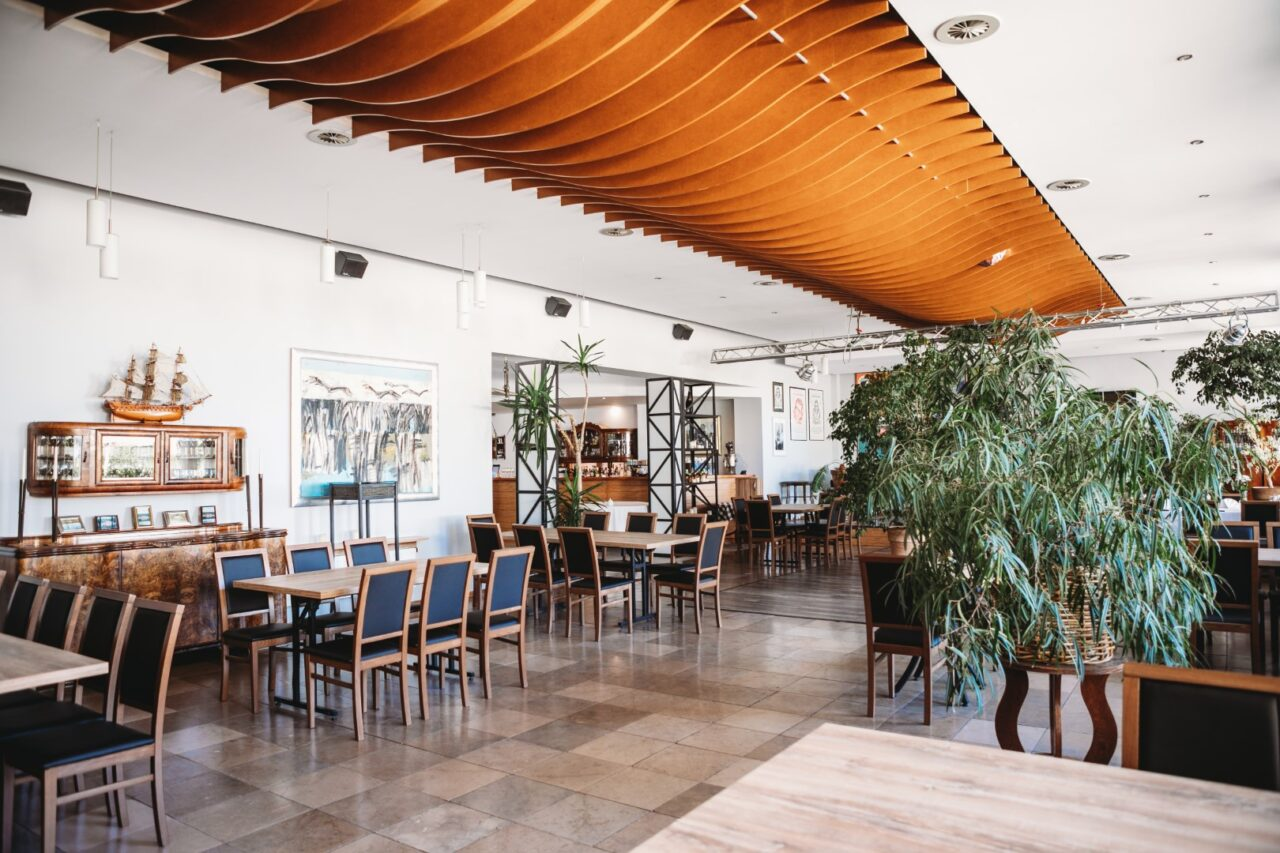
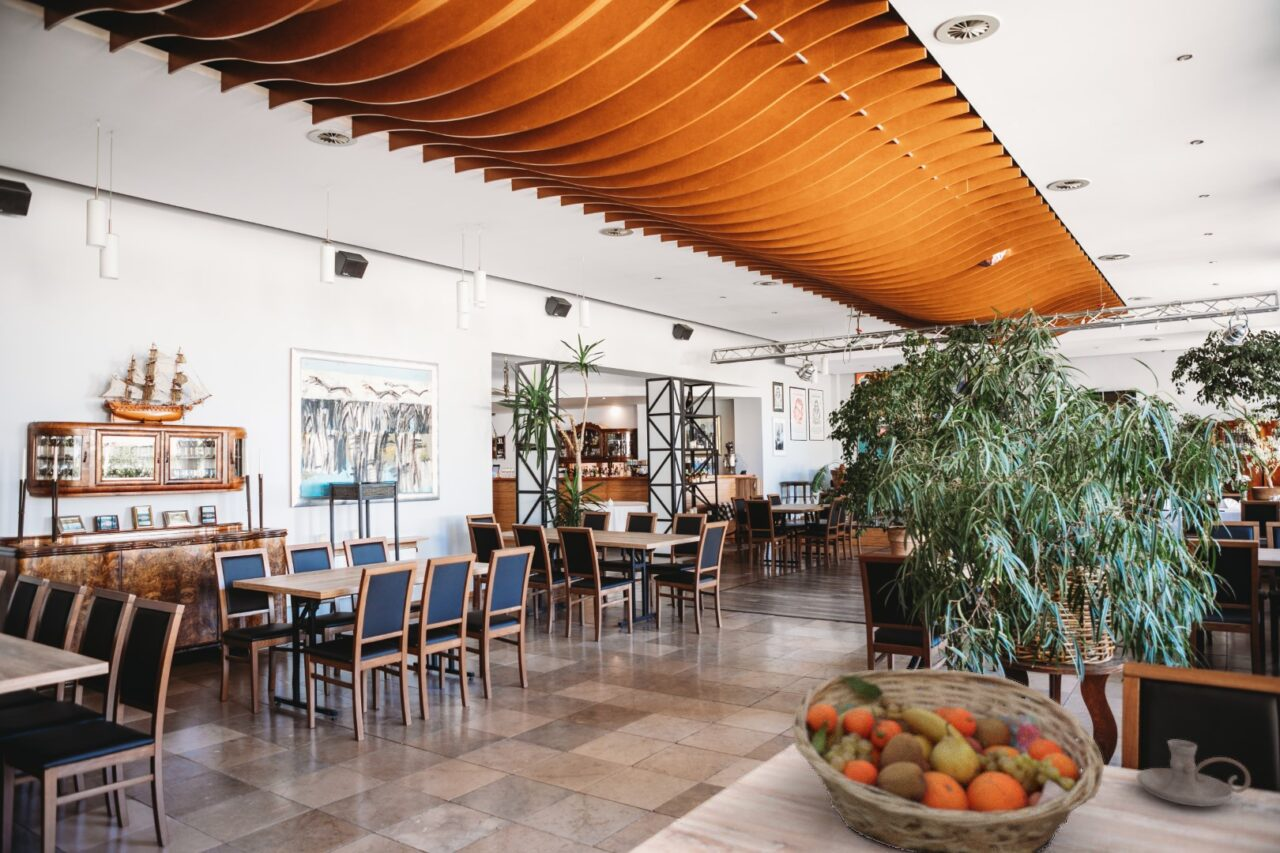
+ fruit basket [792,668,1105,853]
+ candle holder [1136,739,1251,807]
